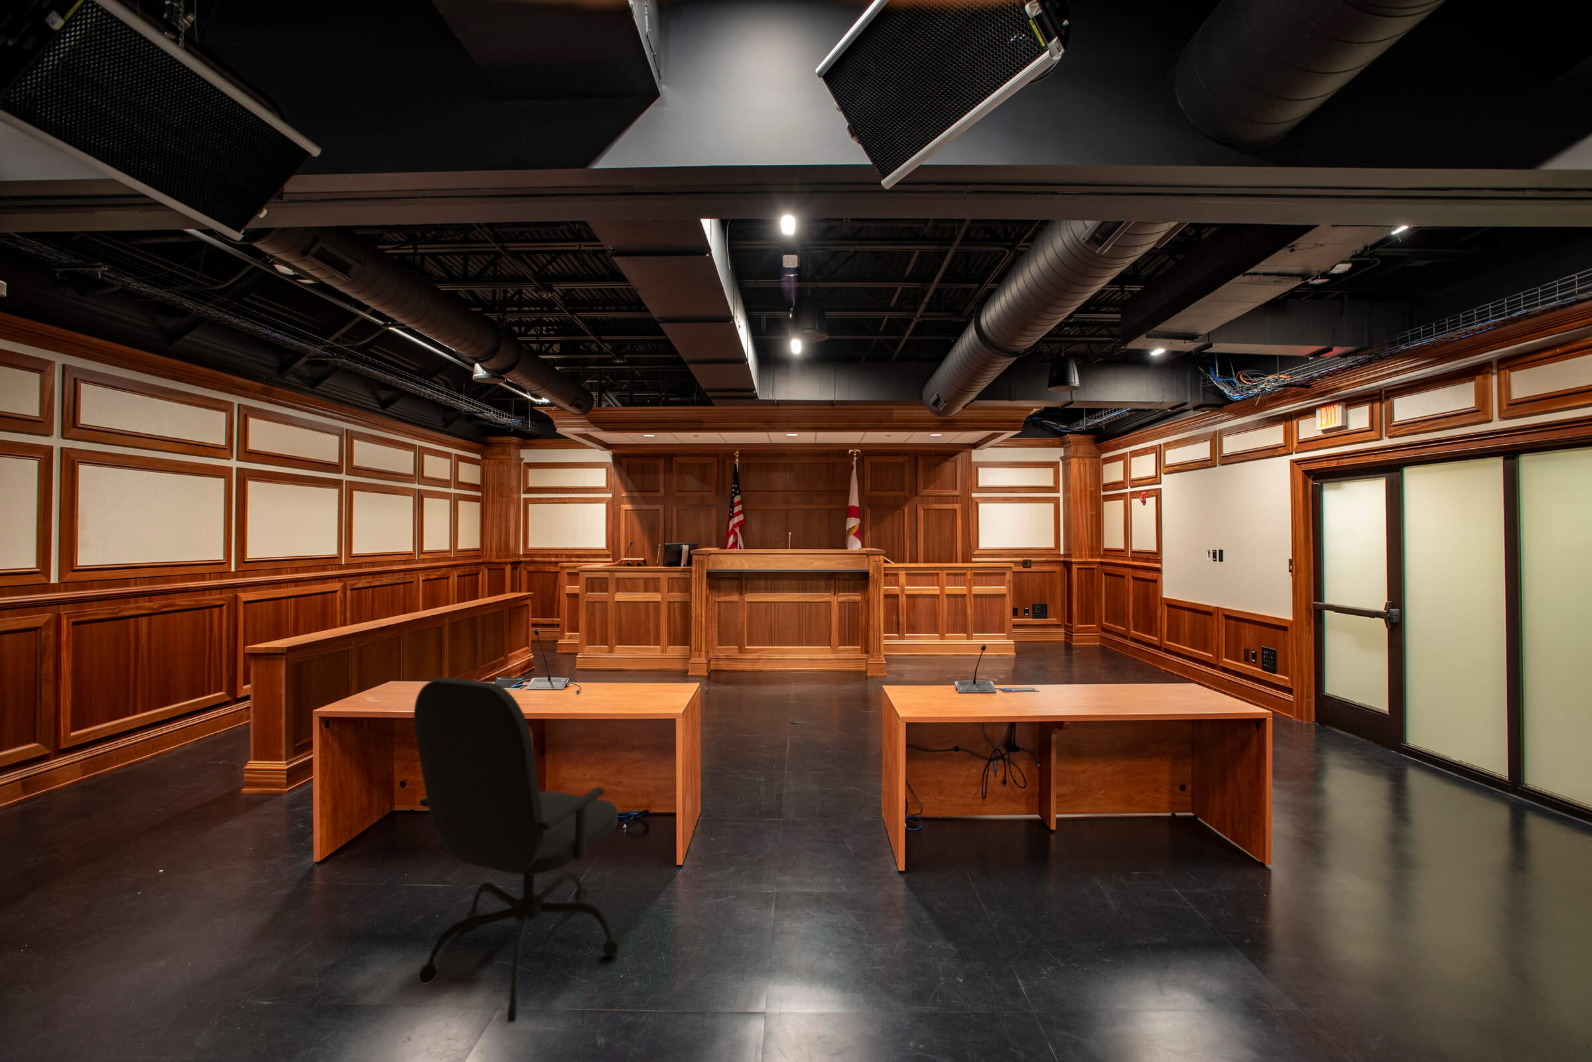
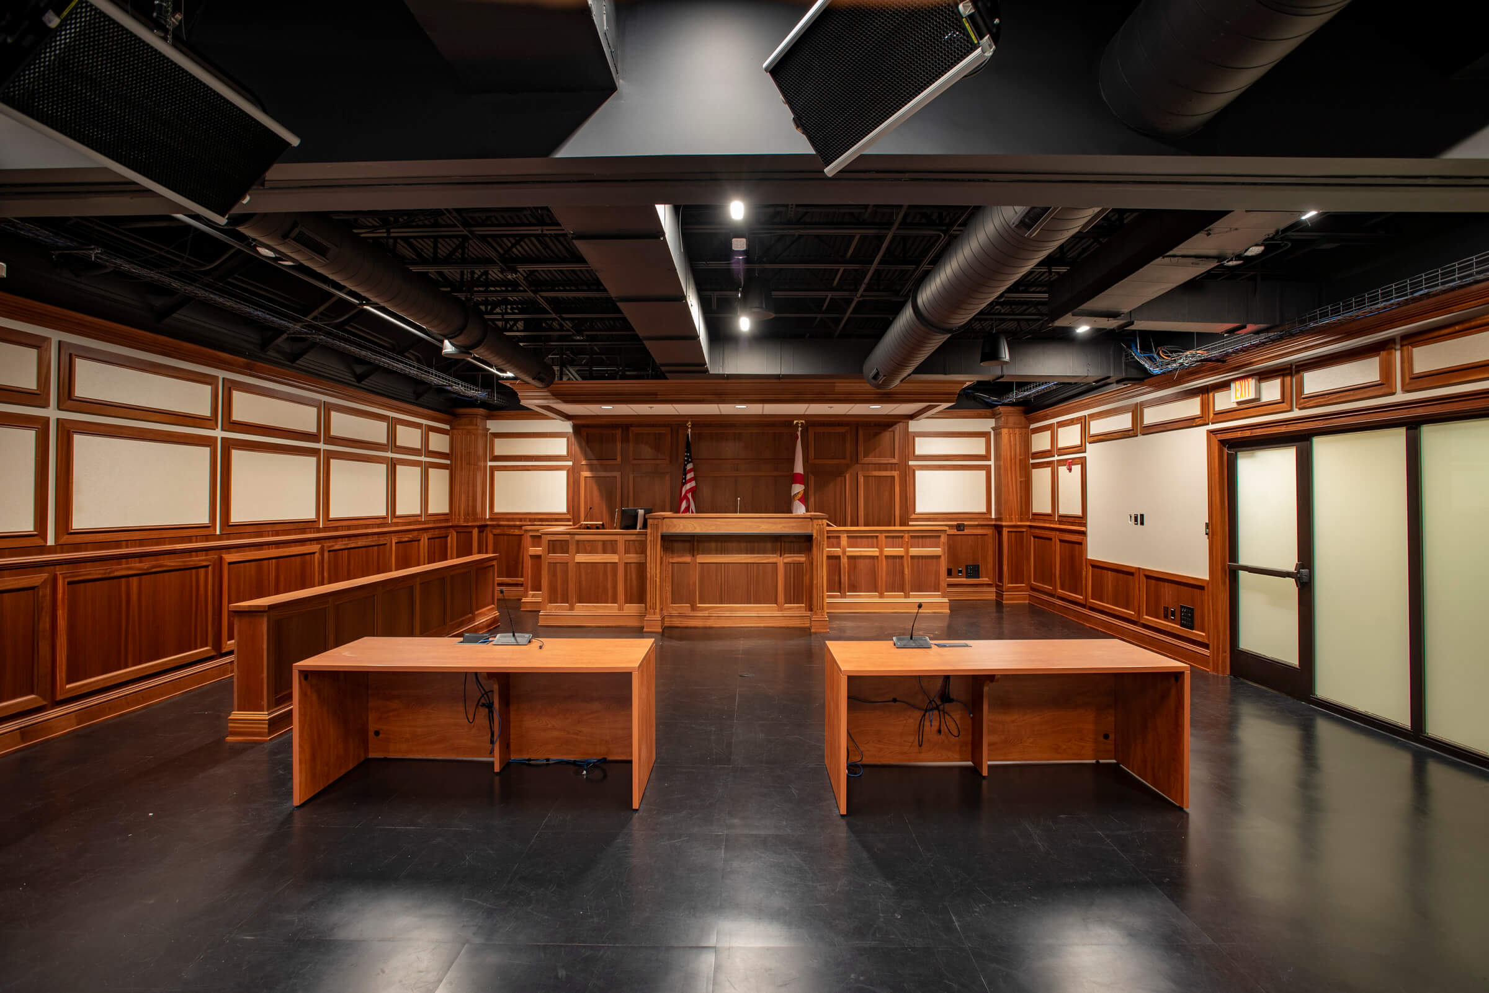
- office chair [414,677,621,1024]
